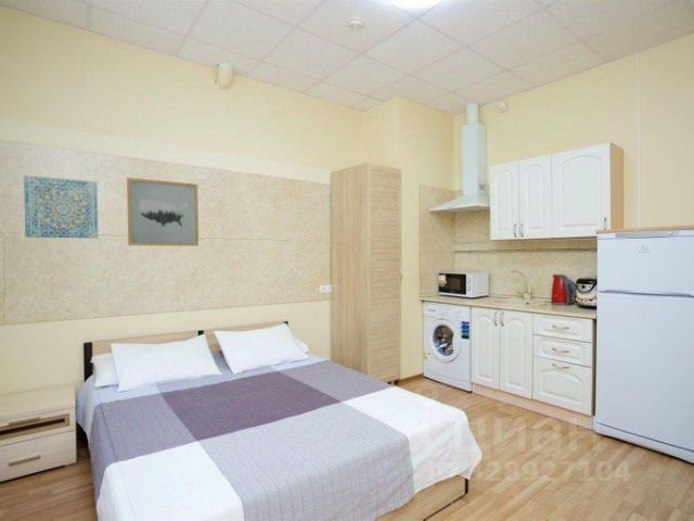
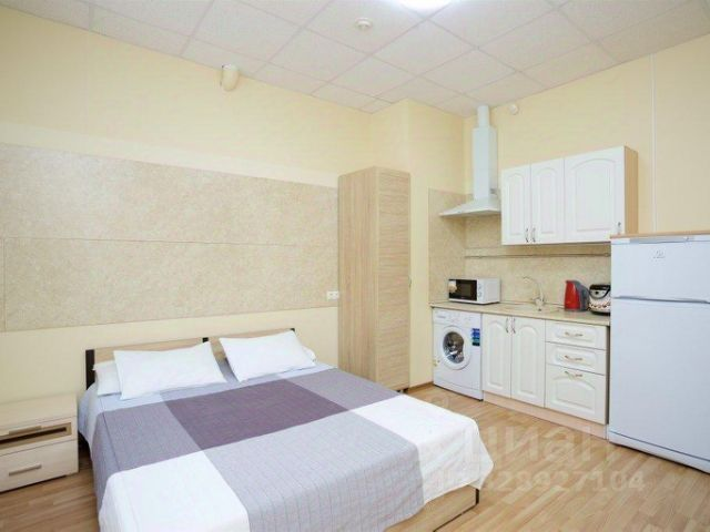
- wall art [126,177,200,247]
- wall art [23,175,99,239]
